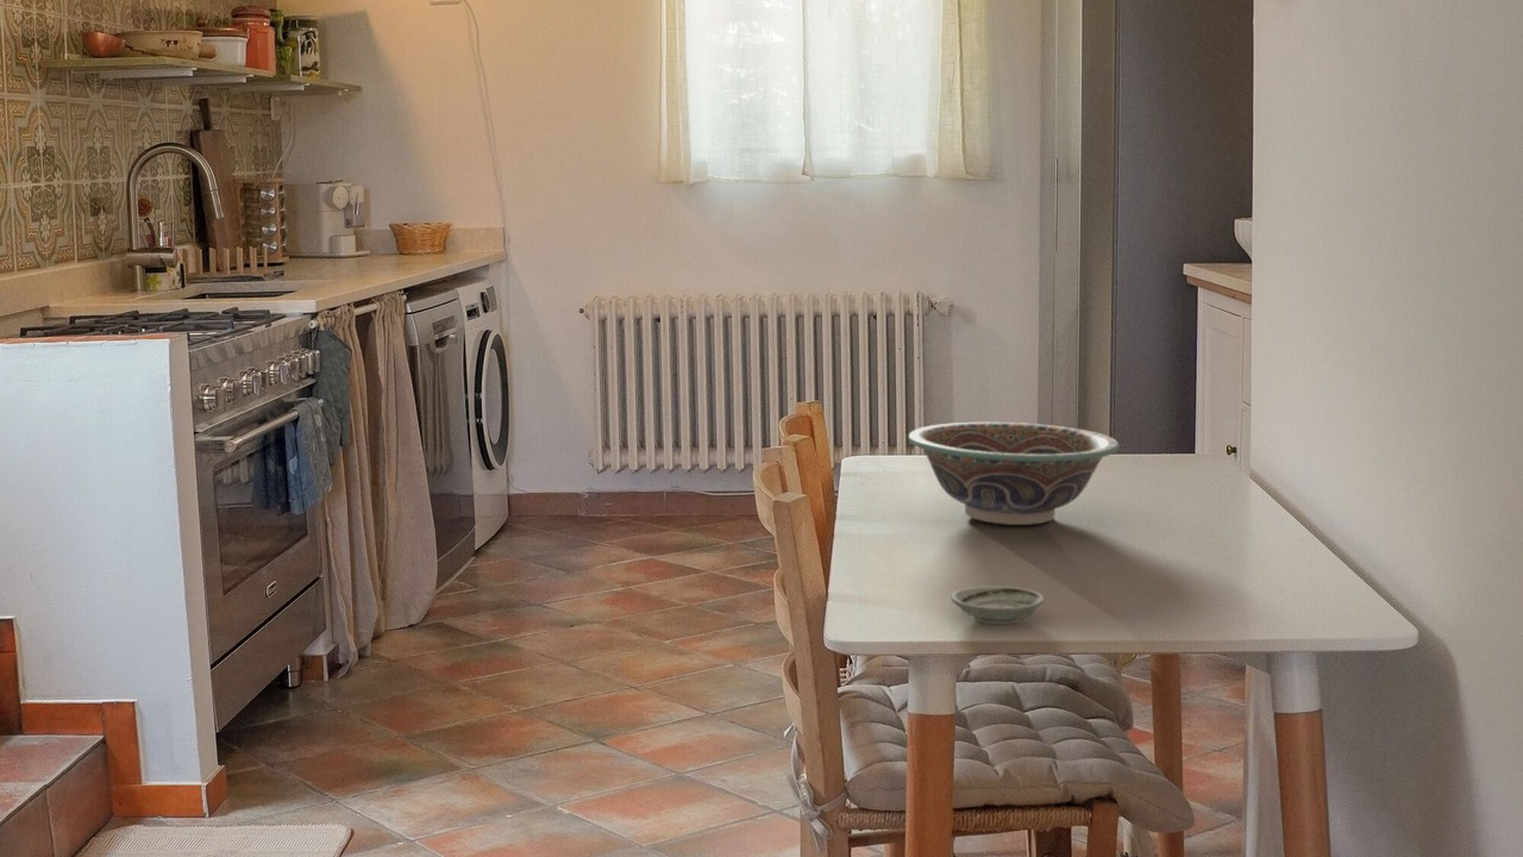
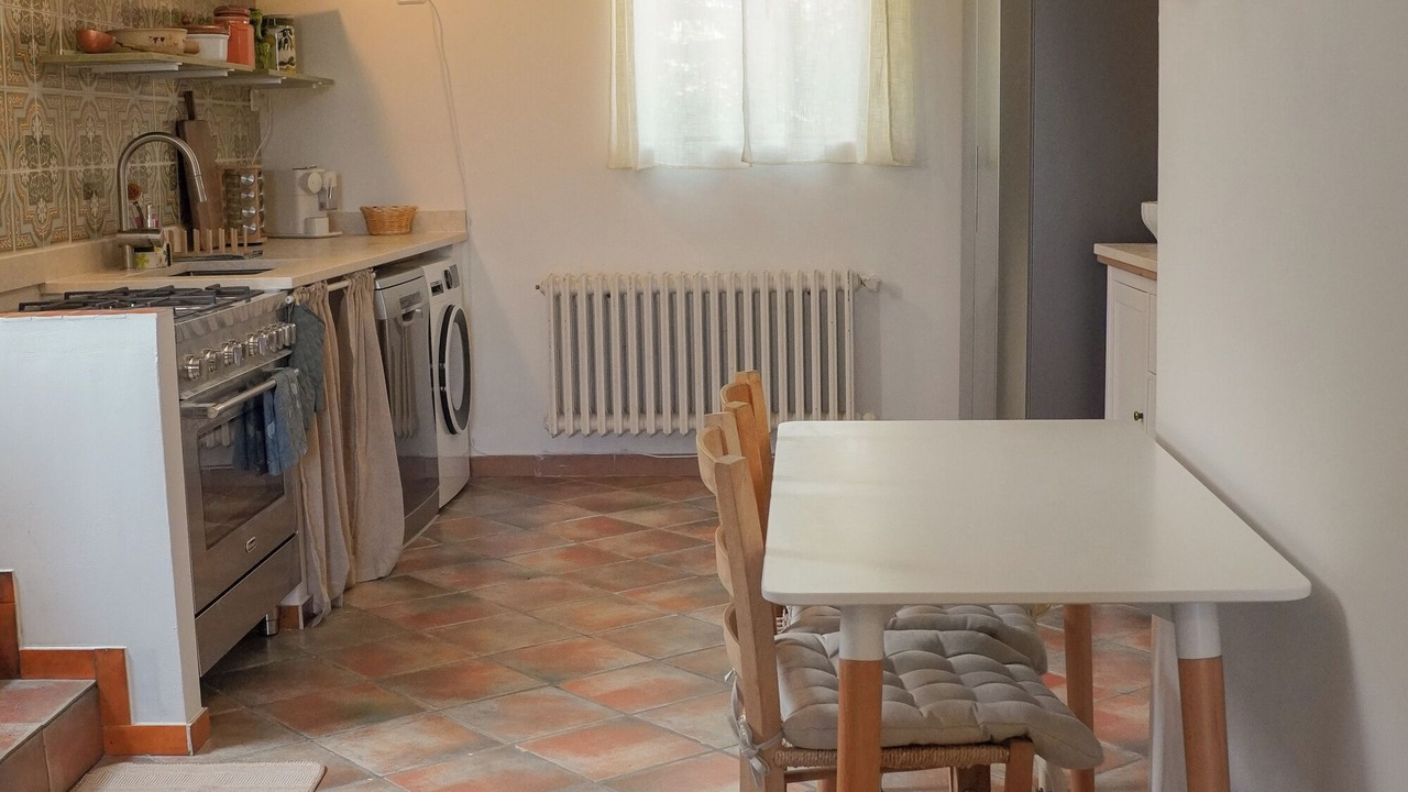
- decorative bowl [907,421,1121,526]
- saucer [951,584,1046,625]
